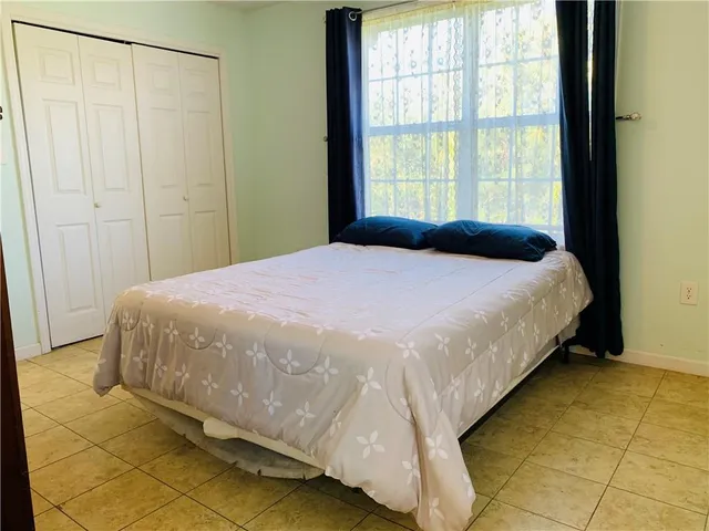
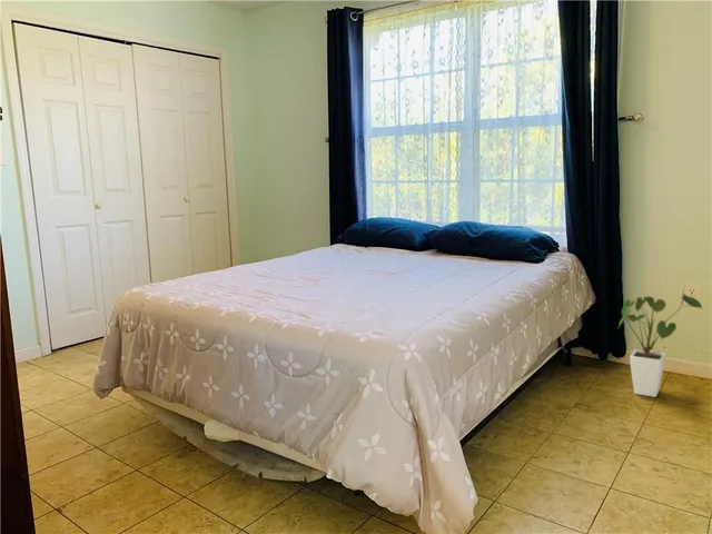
+ house plant [617,291,704,398]
